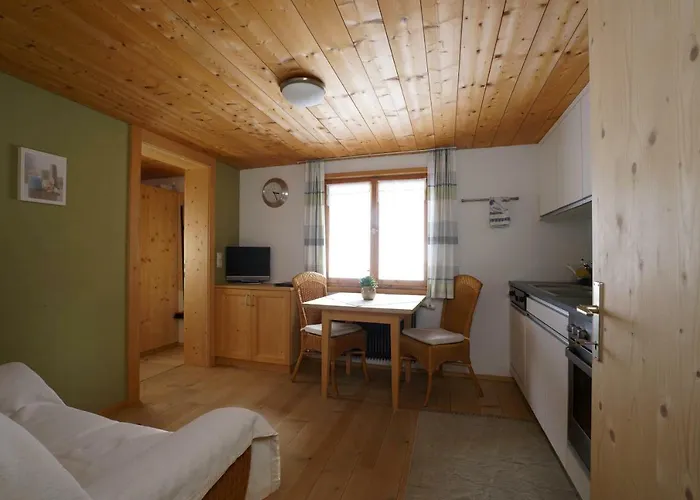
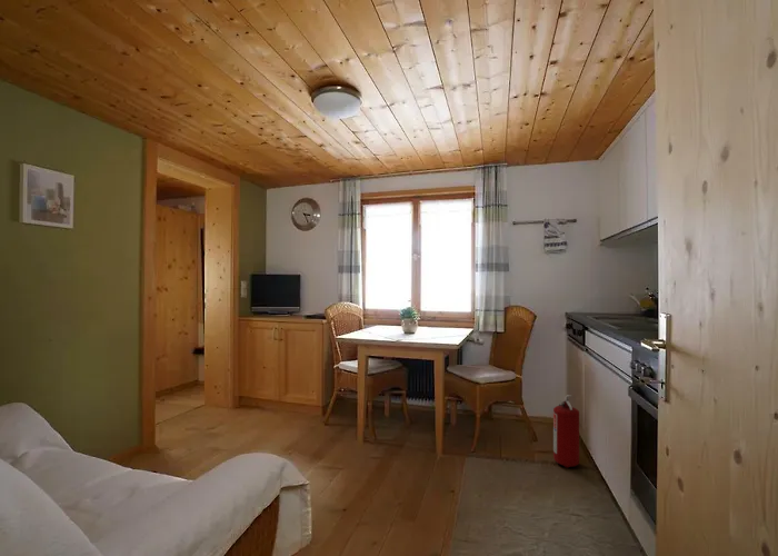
+ fire extinguisher [552,394,580,469]
